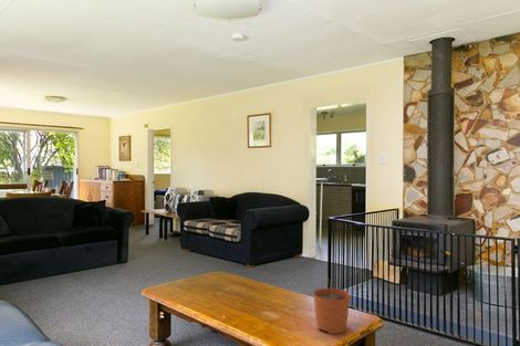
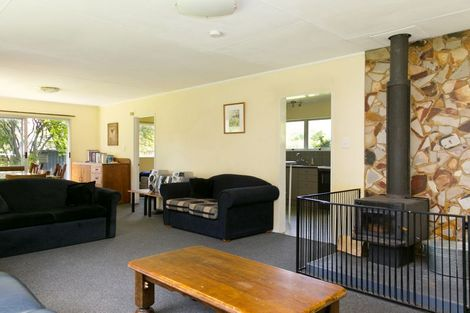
- plant pot [312,276,351,335]
